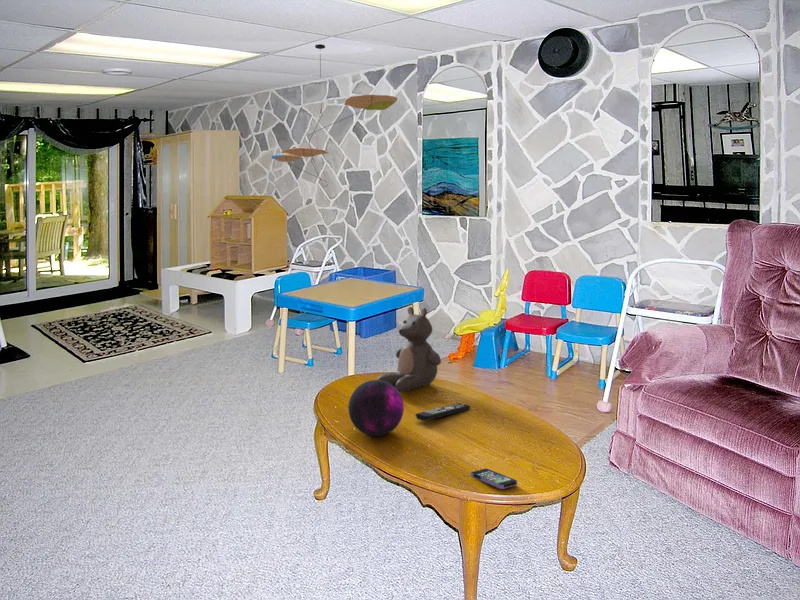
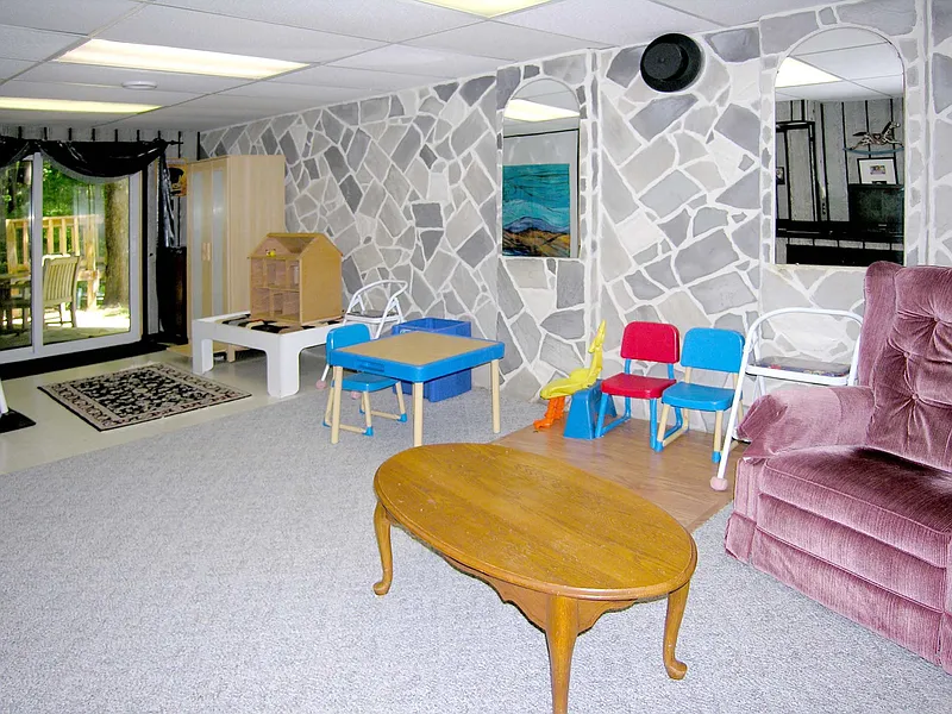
- teddy bear [377,306,442,393]
- decorative orb [347,379,405,437]
- smartphone [470,467,518,490]
- ceiling mobile [271,43,398,188]
- remote control [415,402,471,422]
